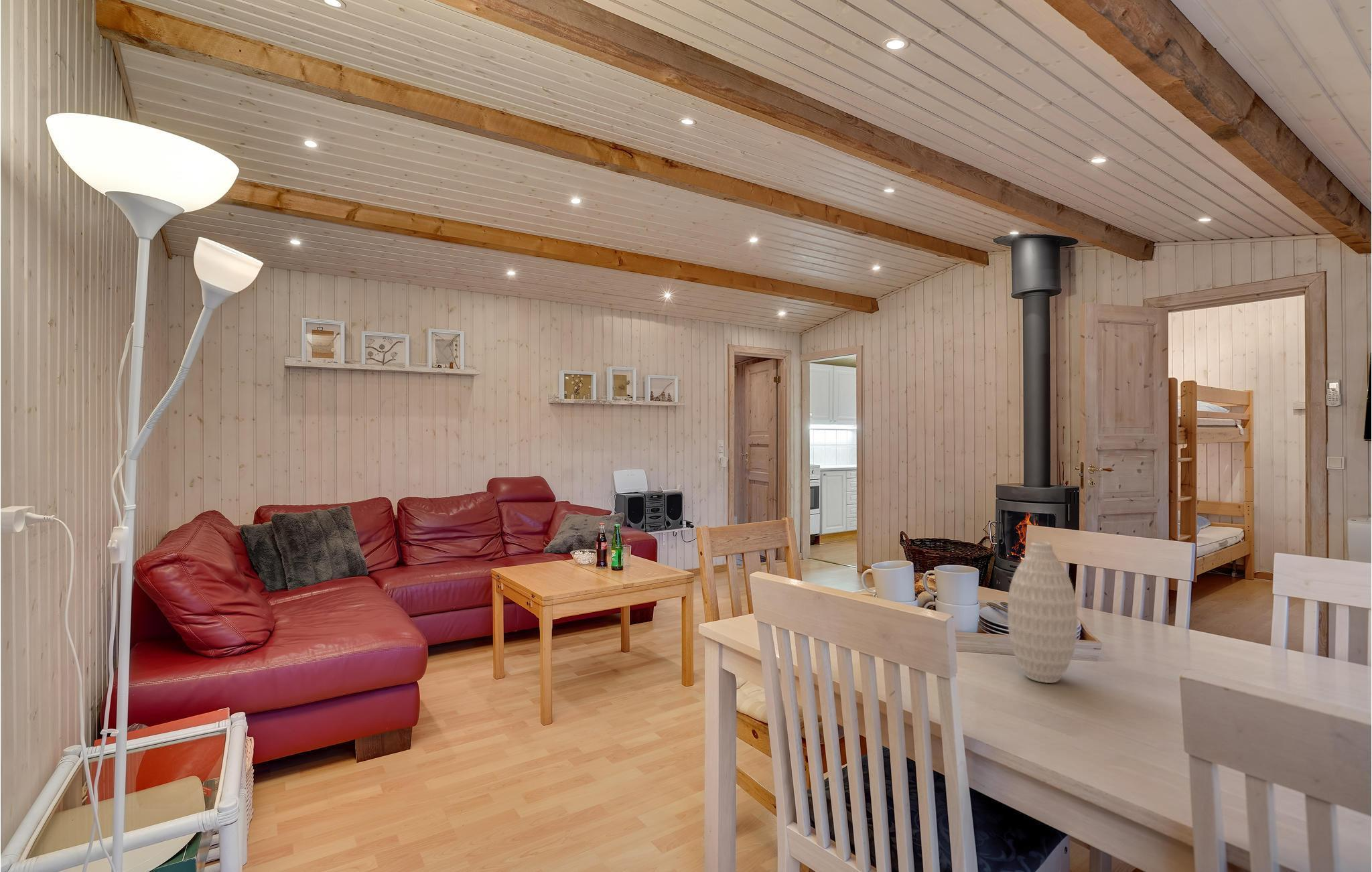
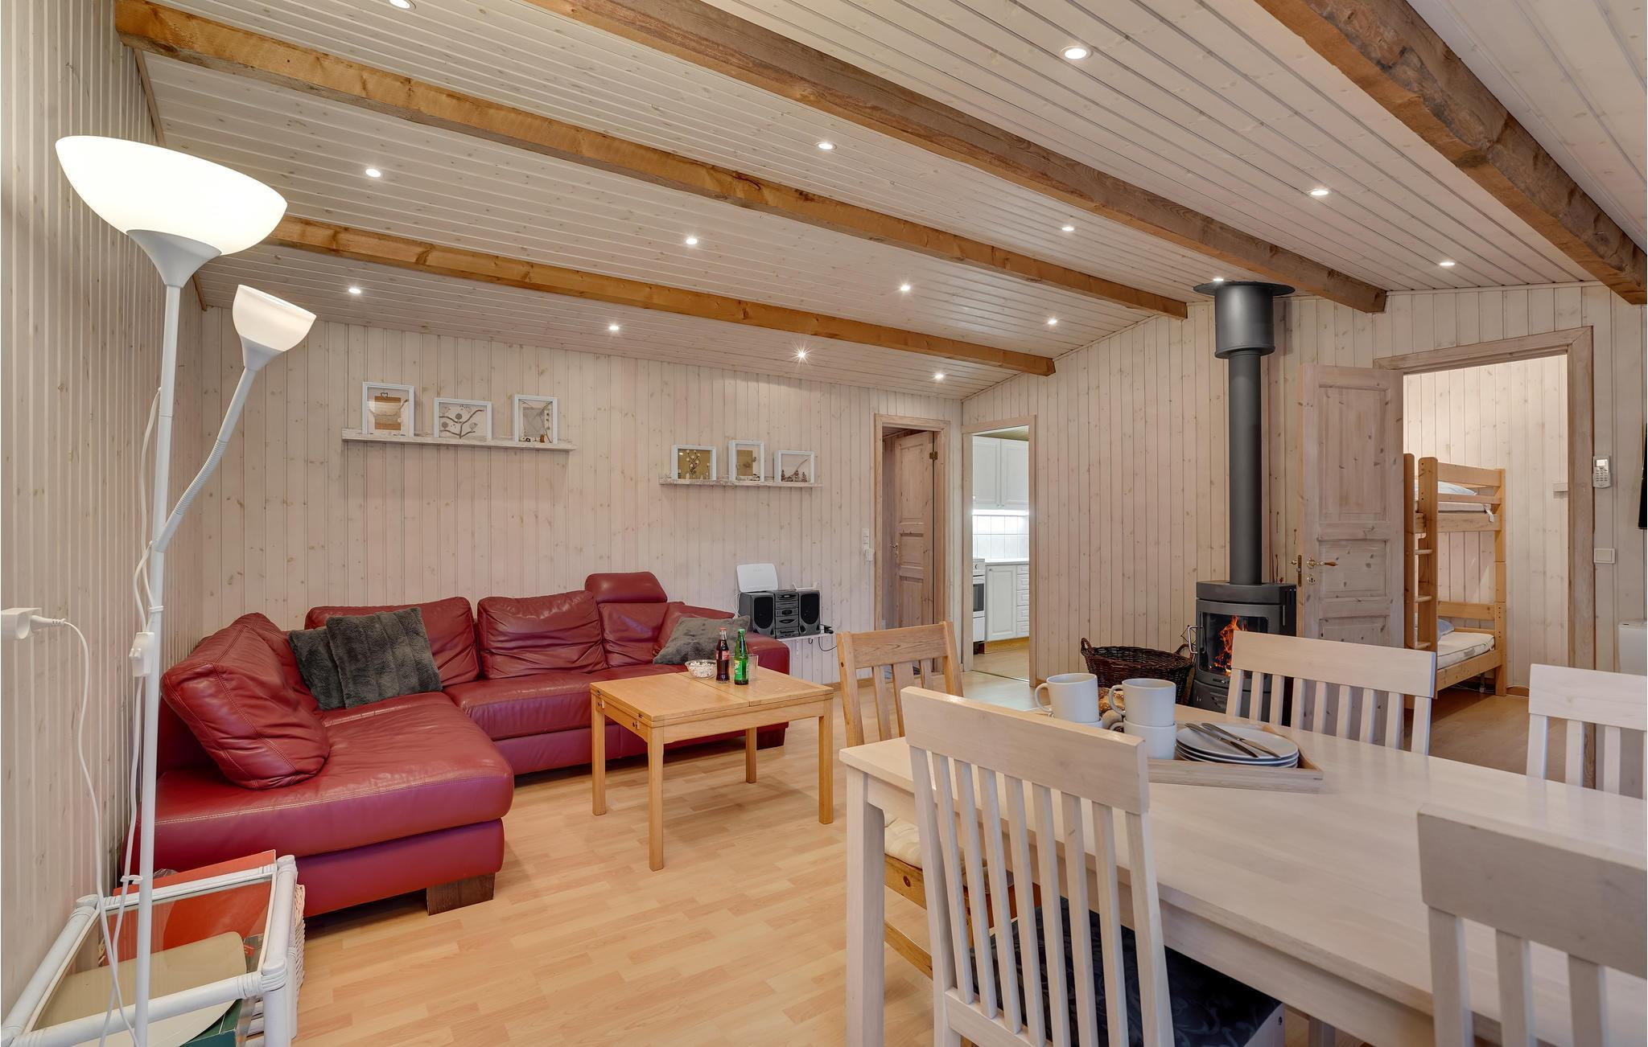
- vase [1007,540,1079,684]
